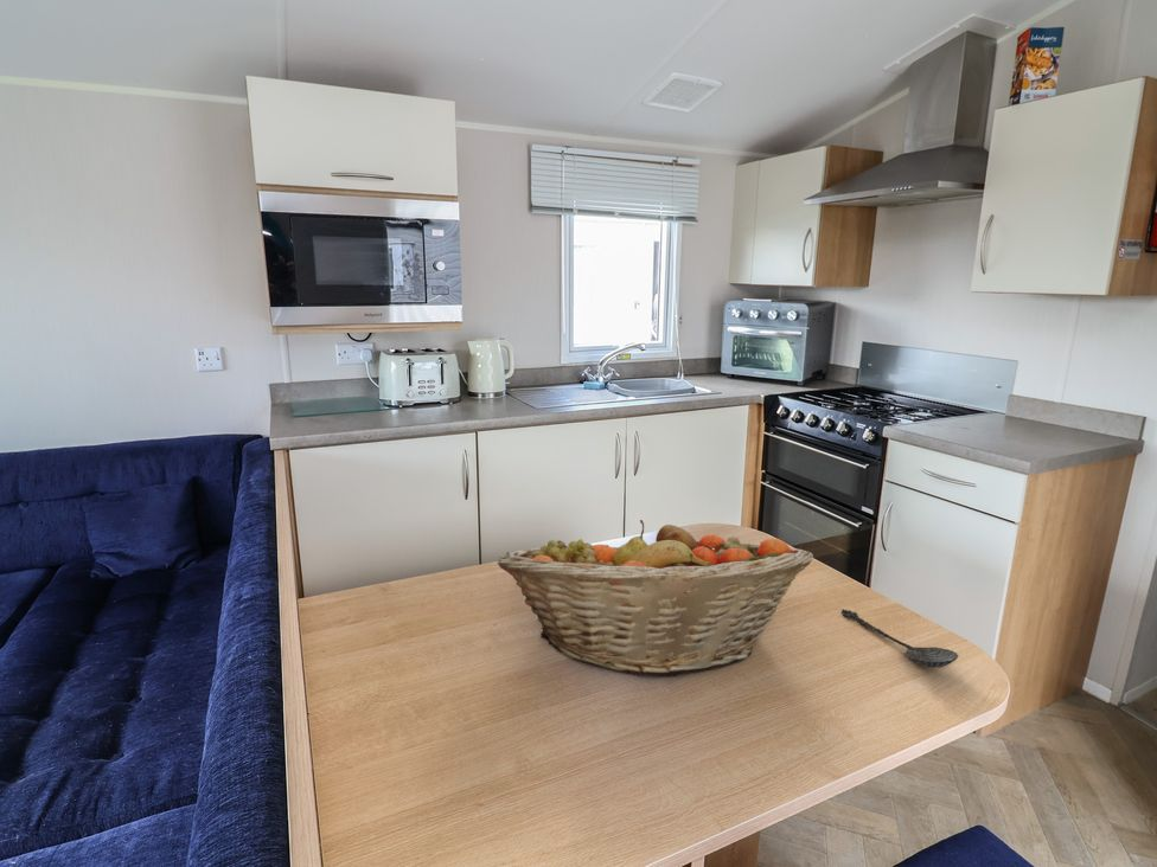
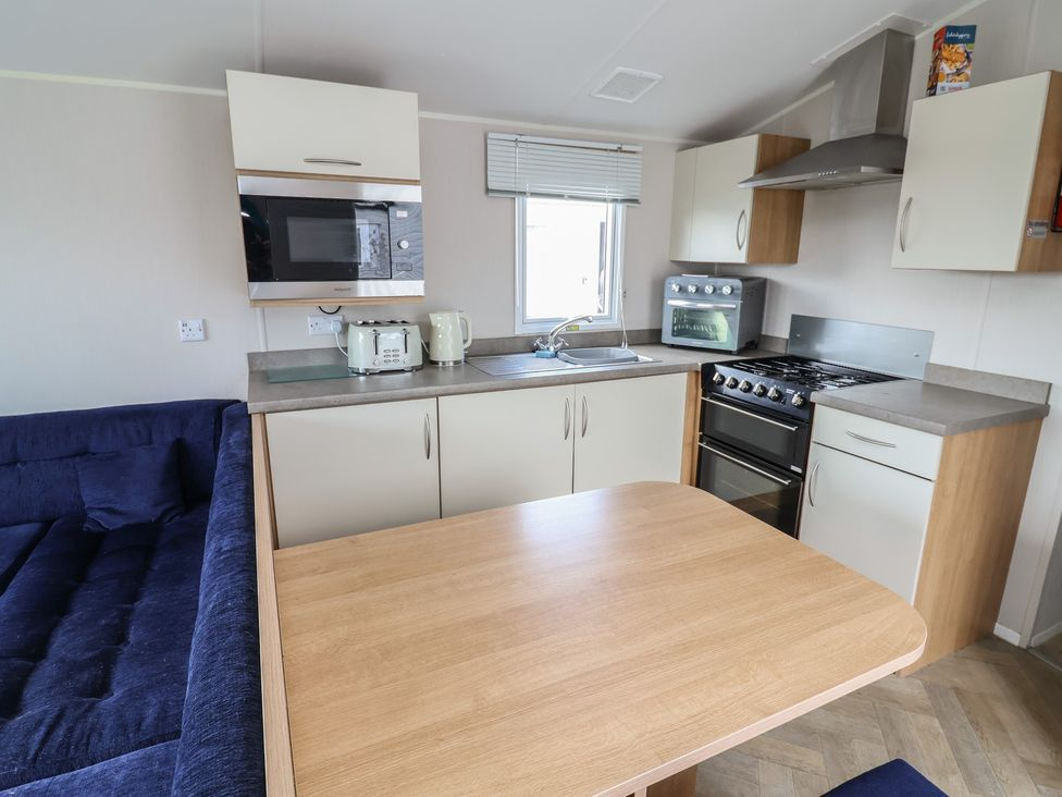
- spoon [840,608,959,669]
- fruit basket [497,519,814,677]
